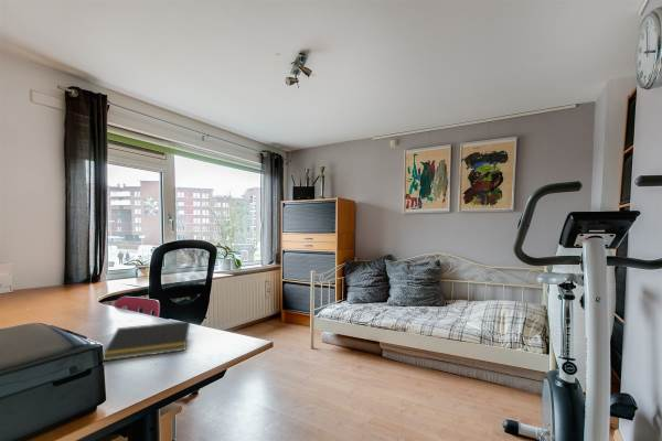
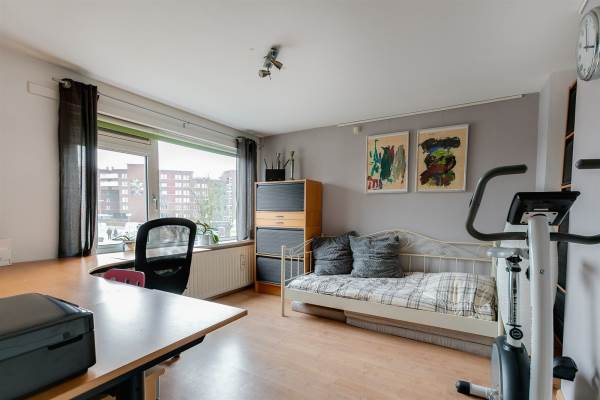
- notepad [103,320,191,362]
